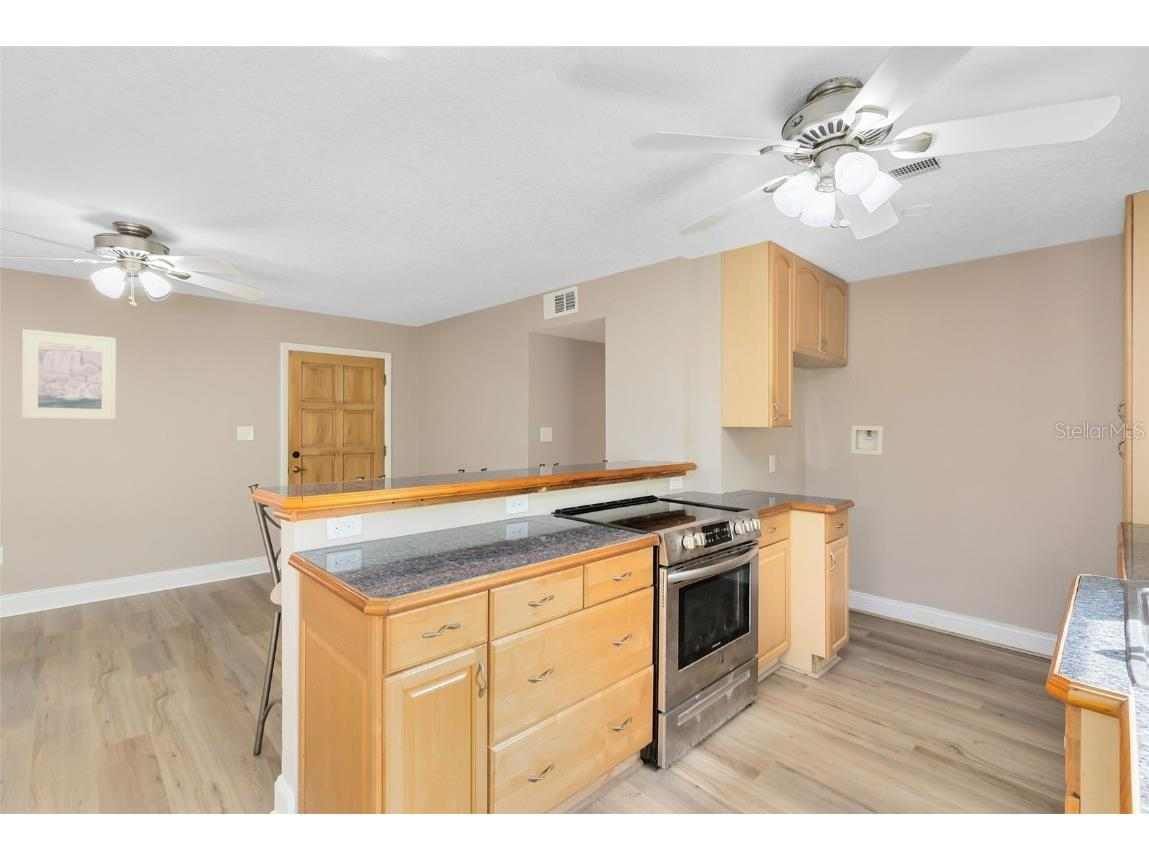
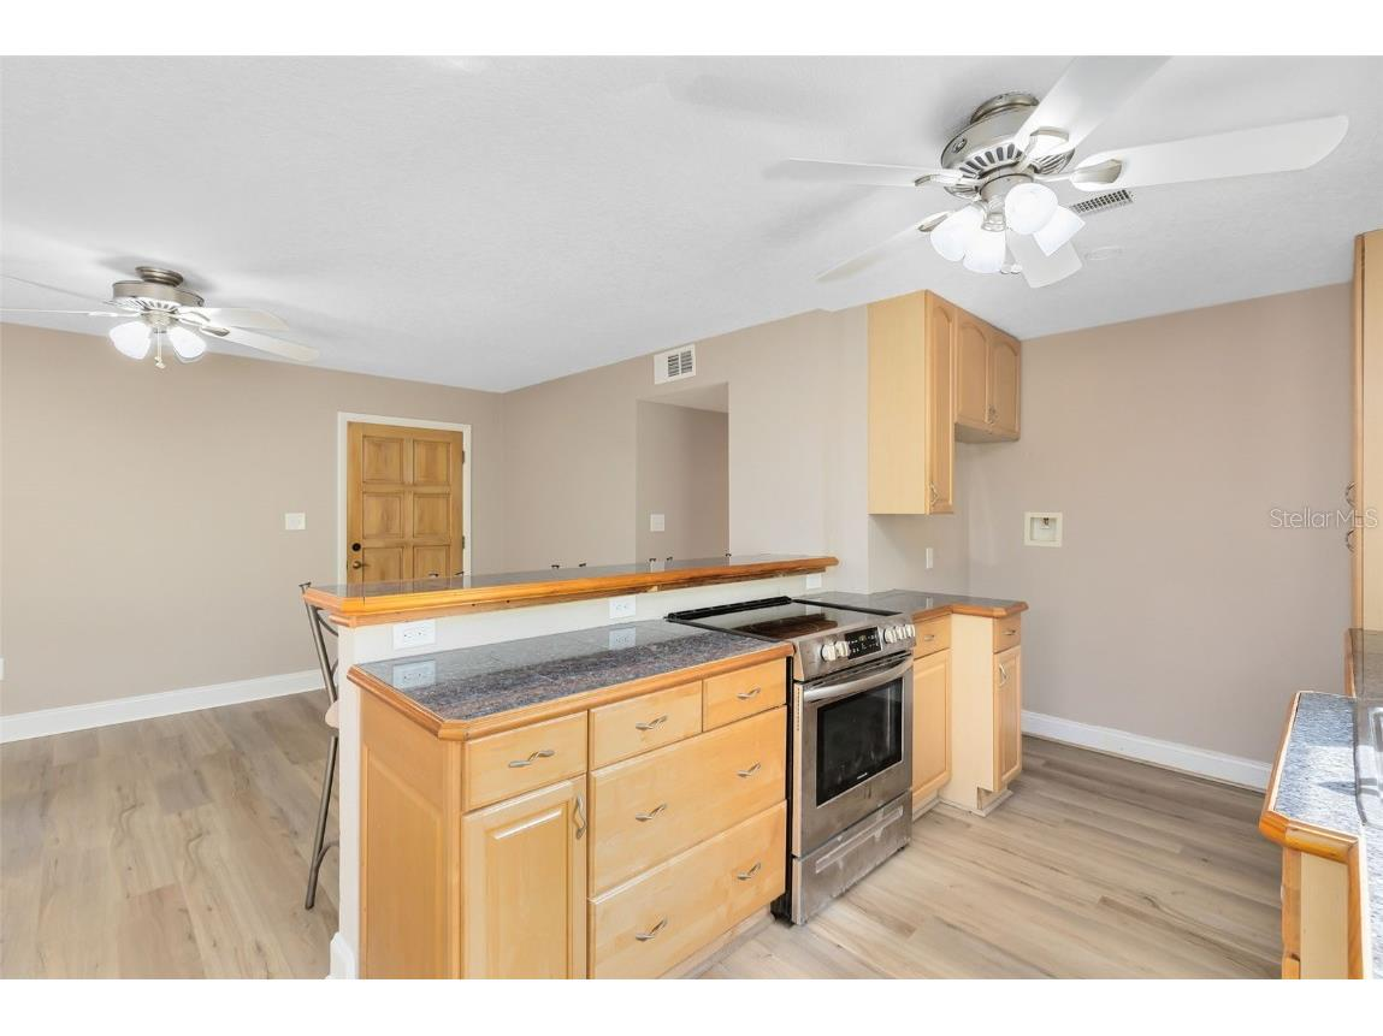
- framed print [21,328,117,421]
